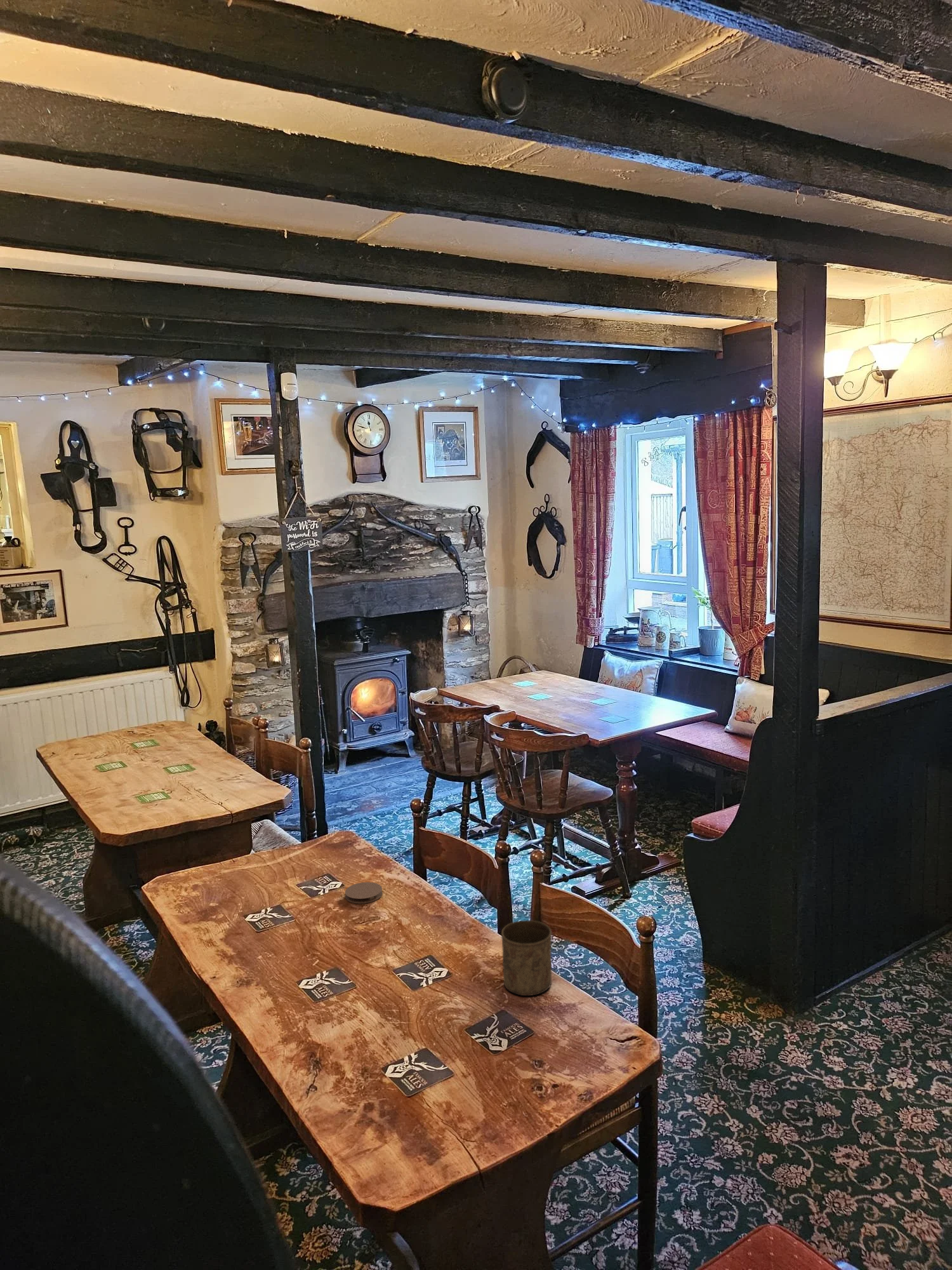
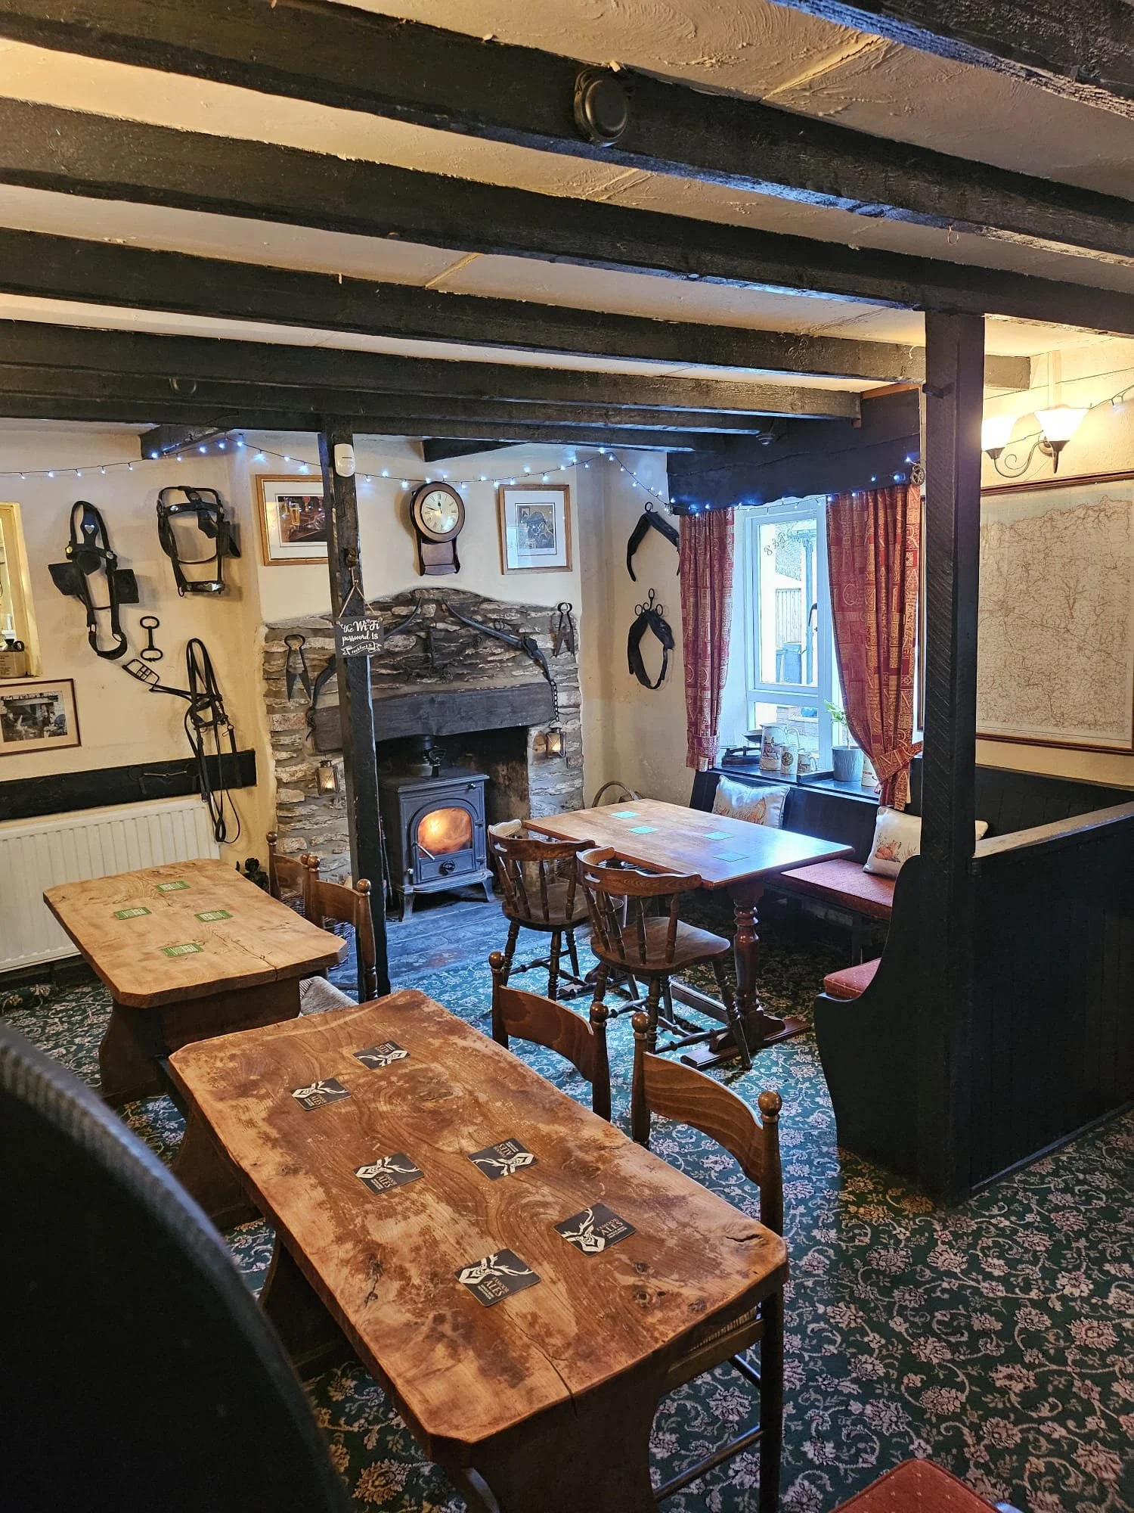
- coaster [345,881,383,904]
- cup [501,919,552,996]
